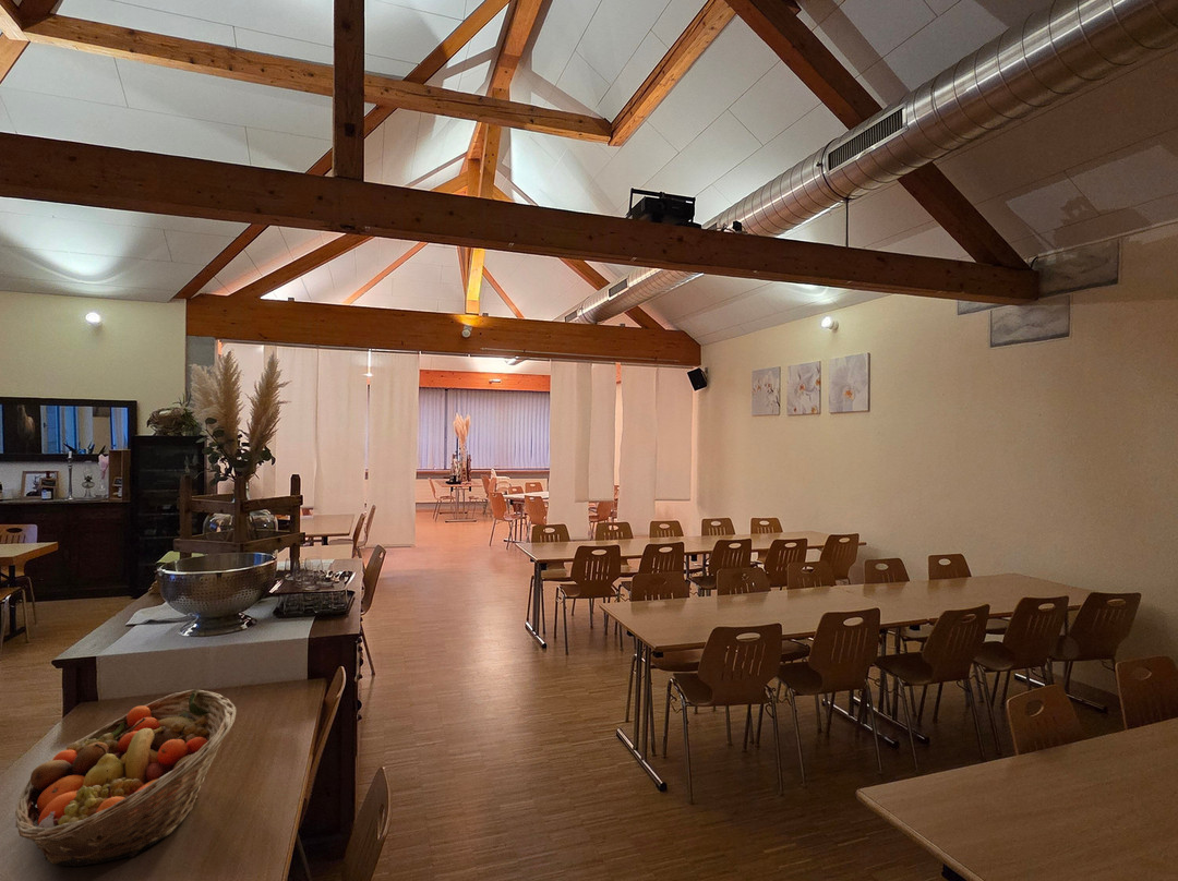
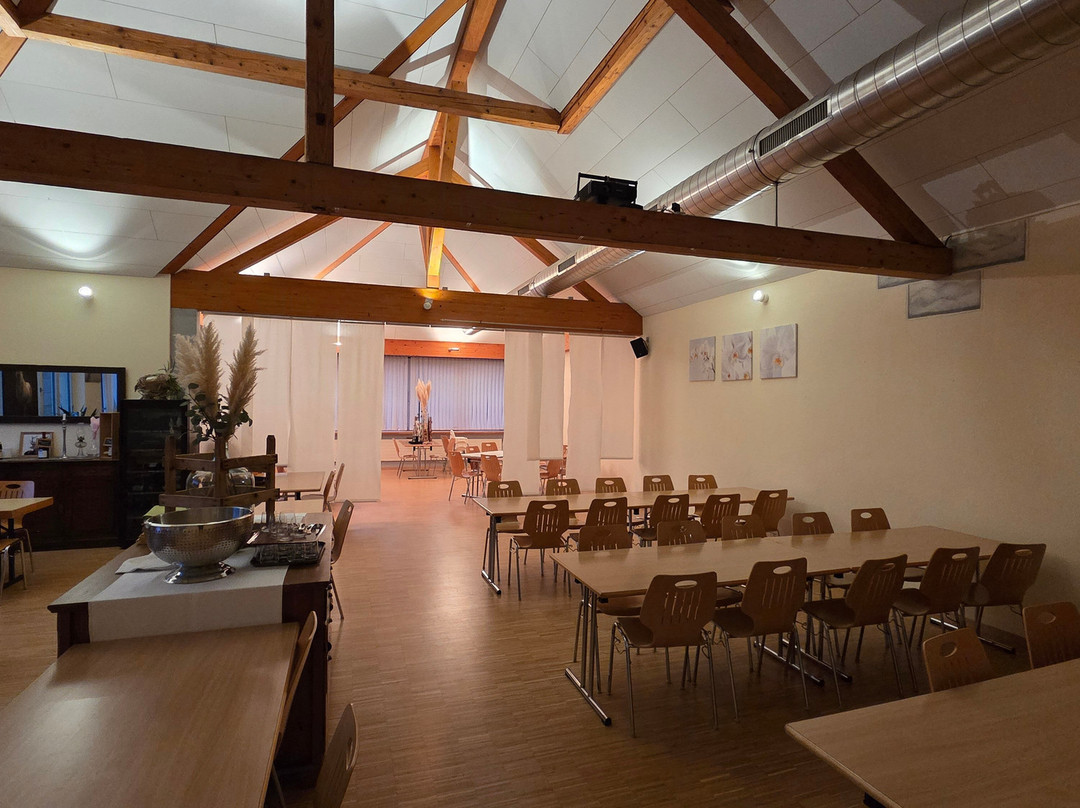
- fruit basket [14,688,238,867]
